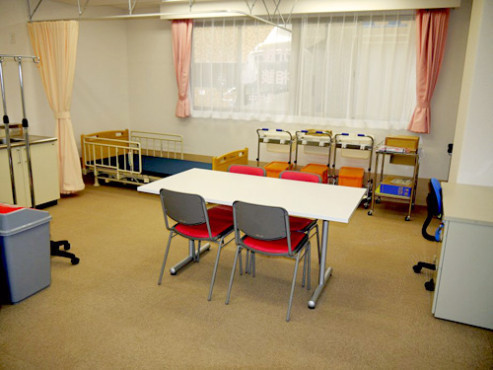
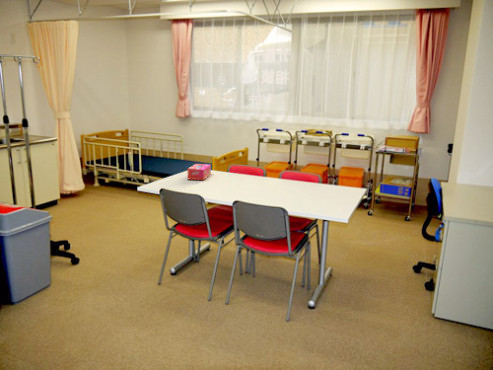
+ tissue box [187,163,212,181]
